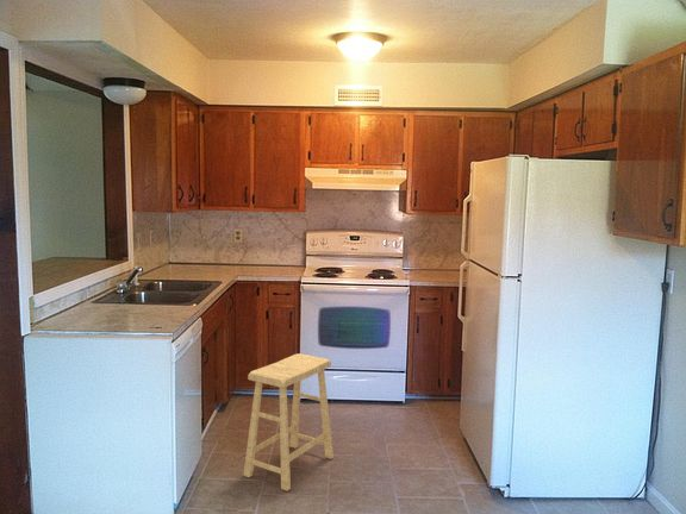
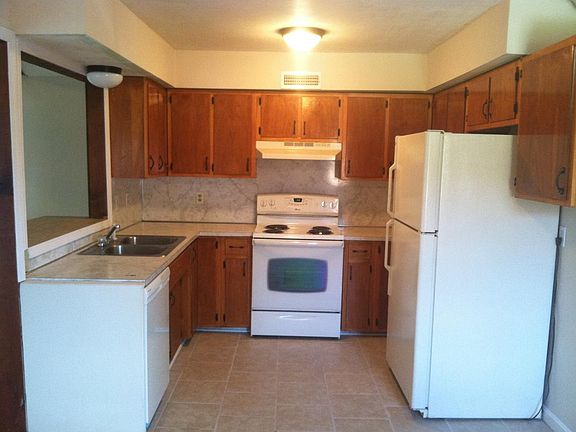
- stool [243,352,335,493]
